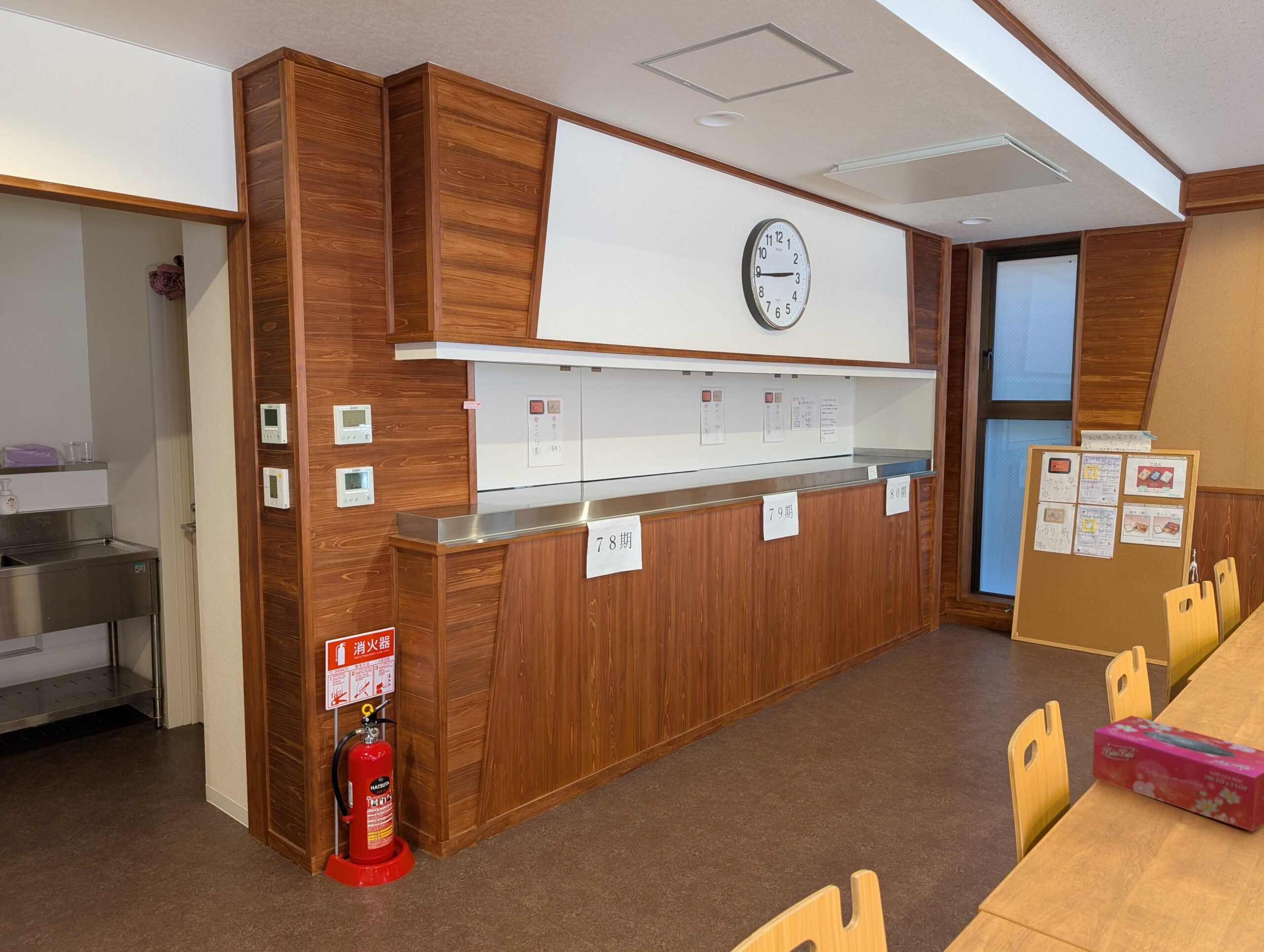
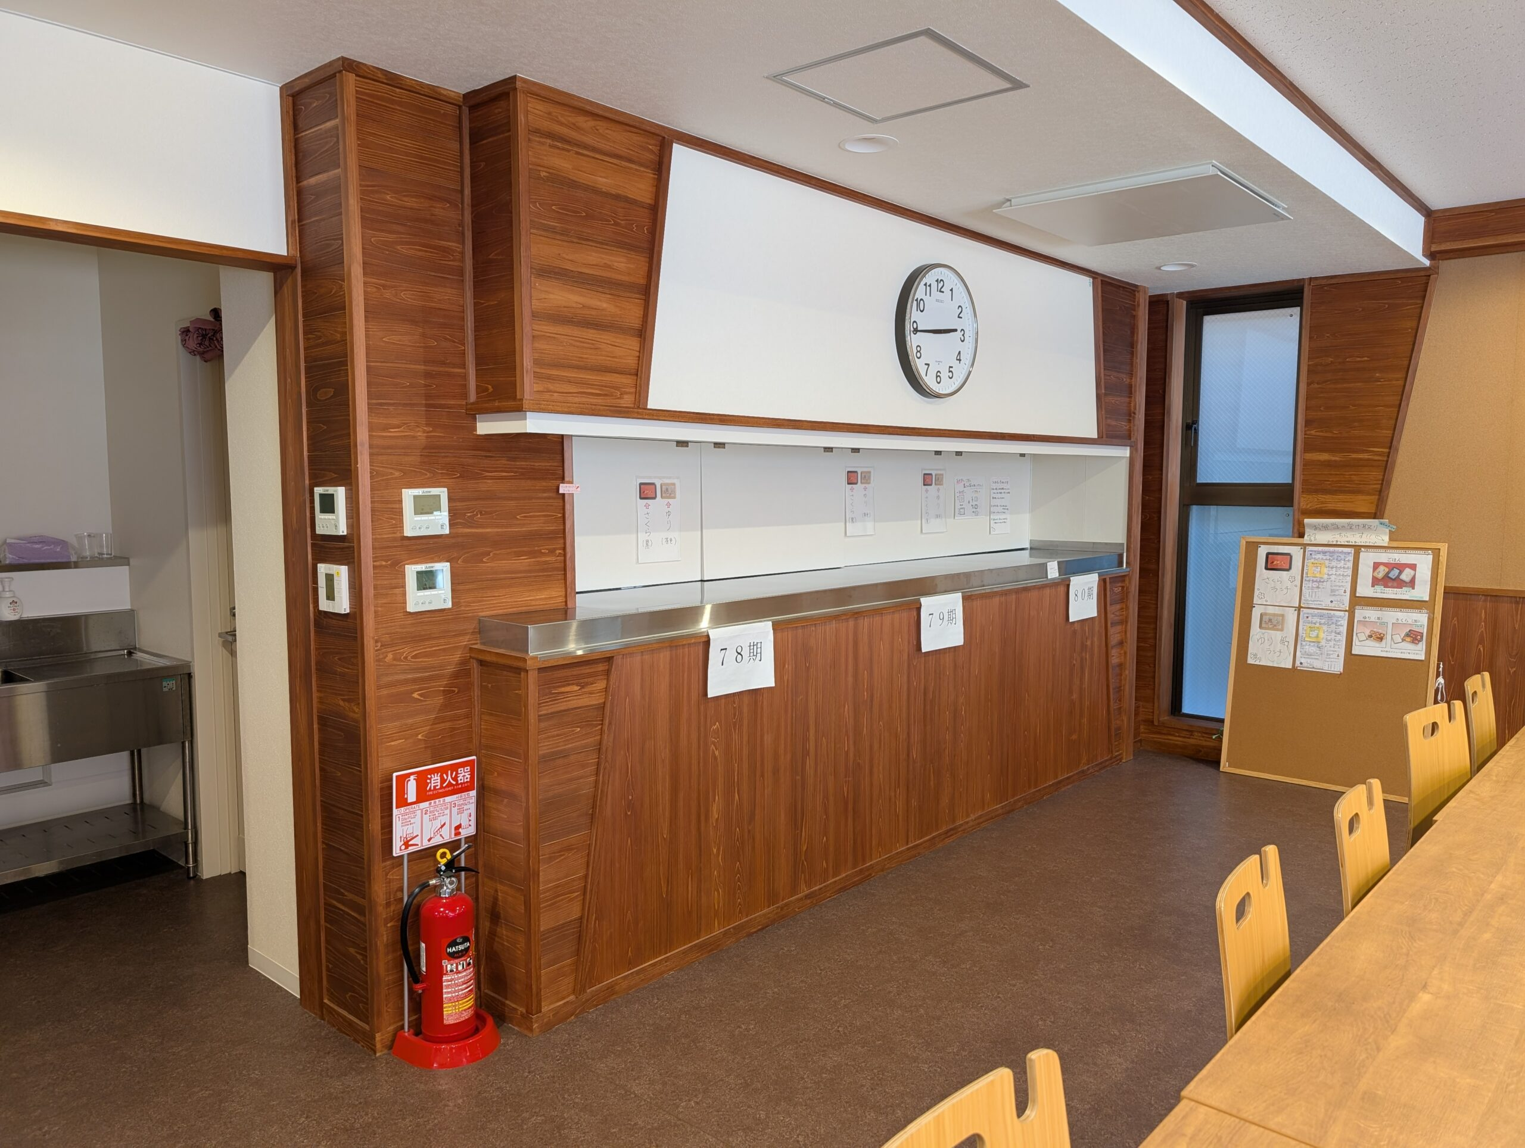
- tissue box [1092,715,1264,832]
